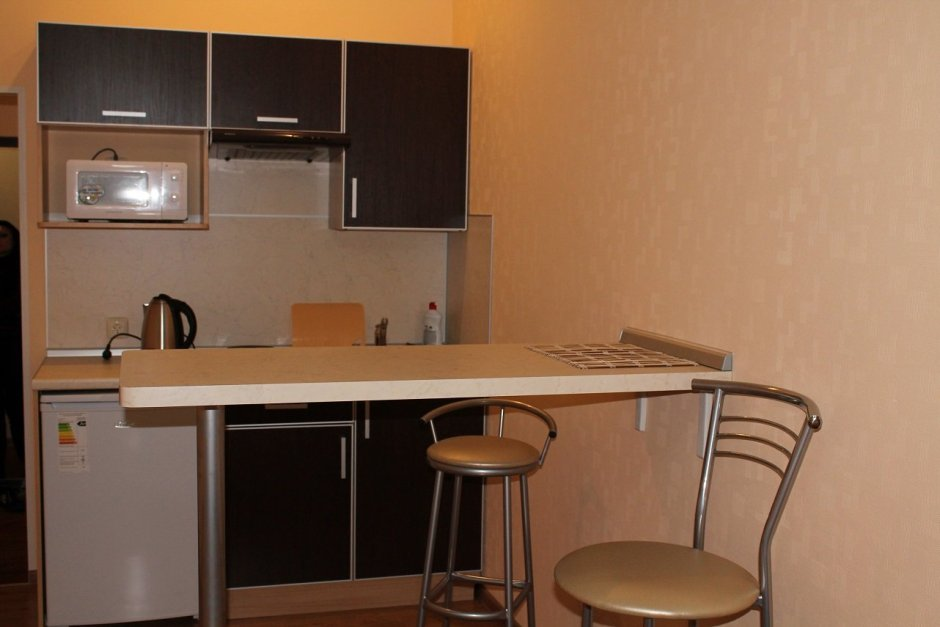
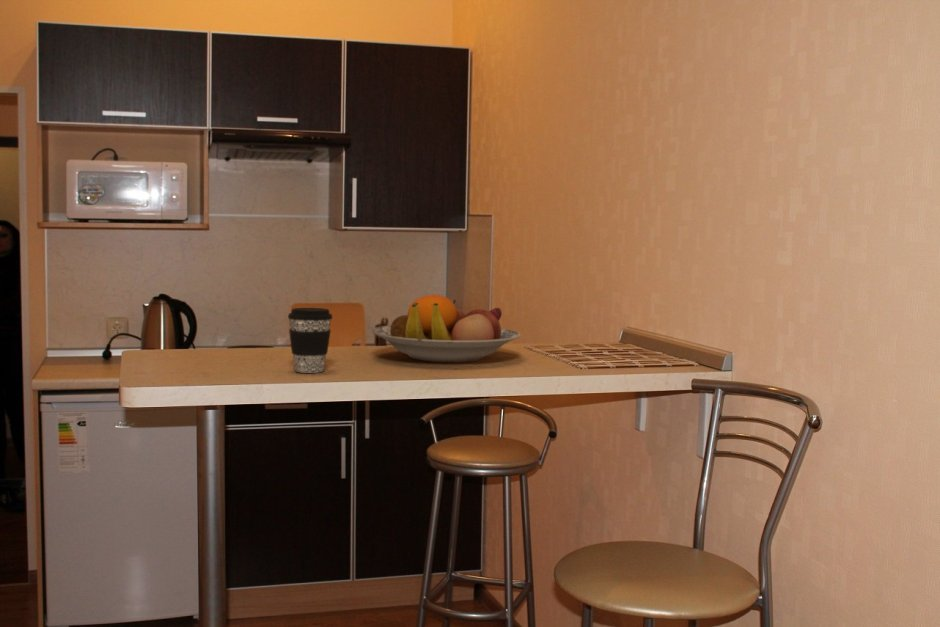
+ coffee cup [287,307,333,374]
+ fruit bowl [371,294,522,363]
